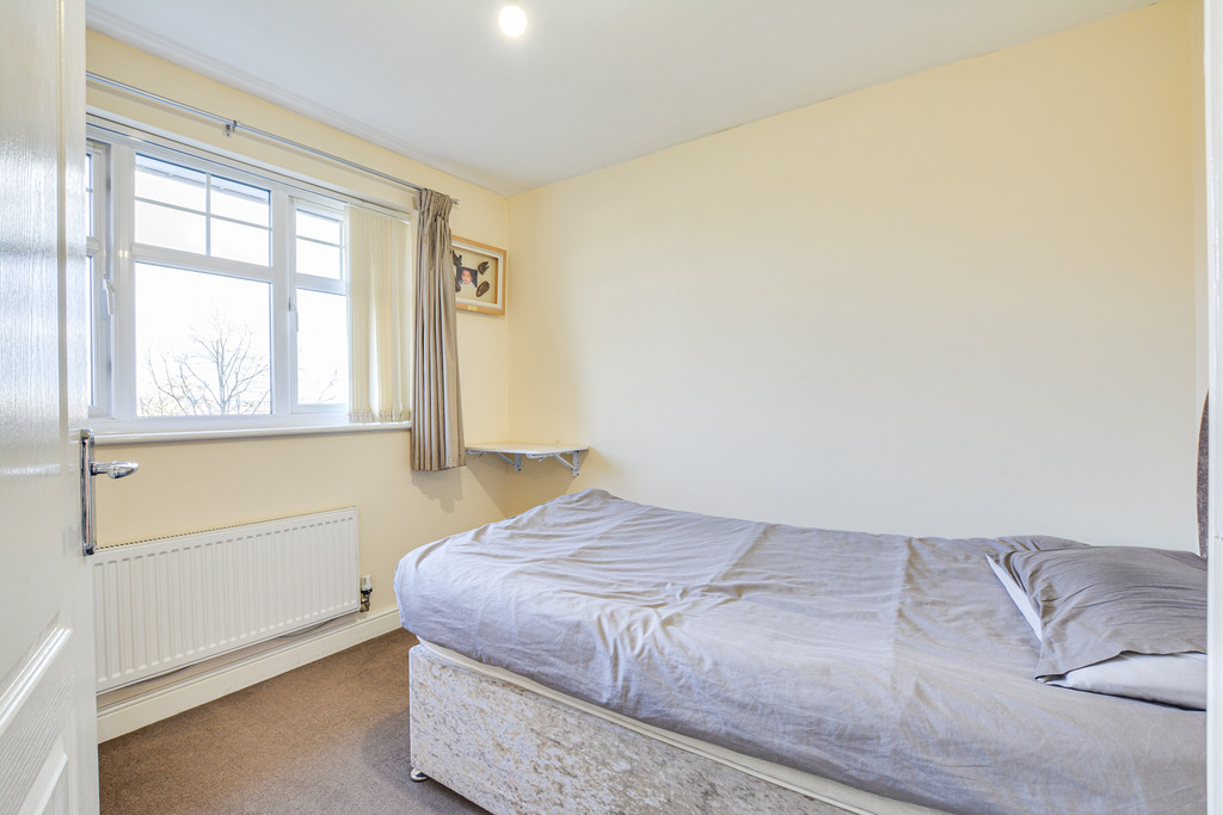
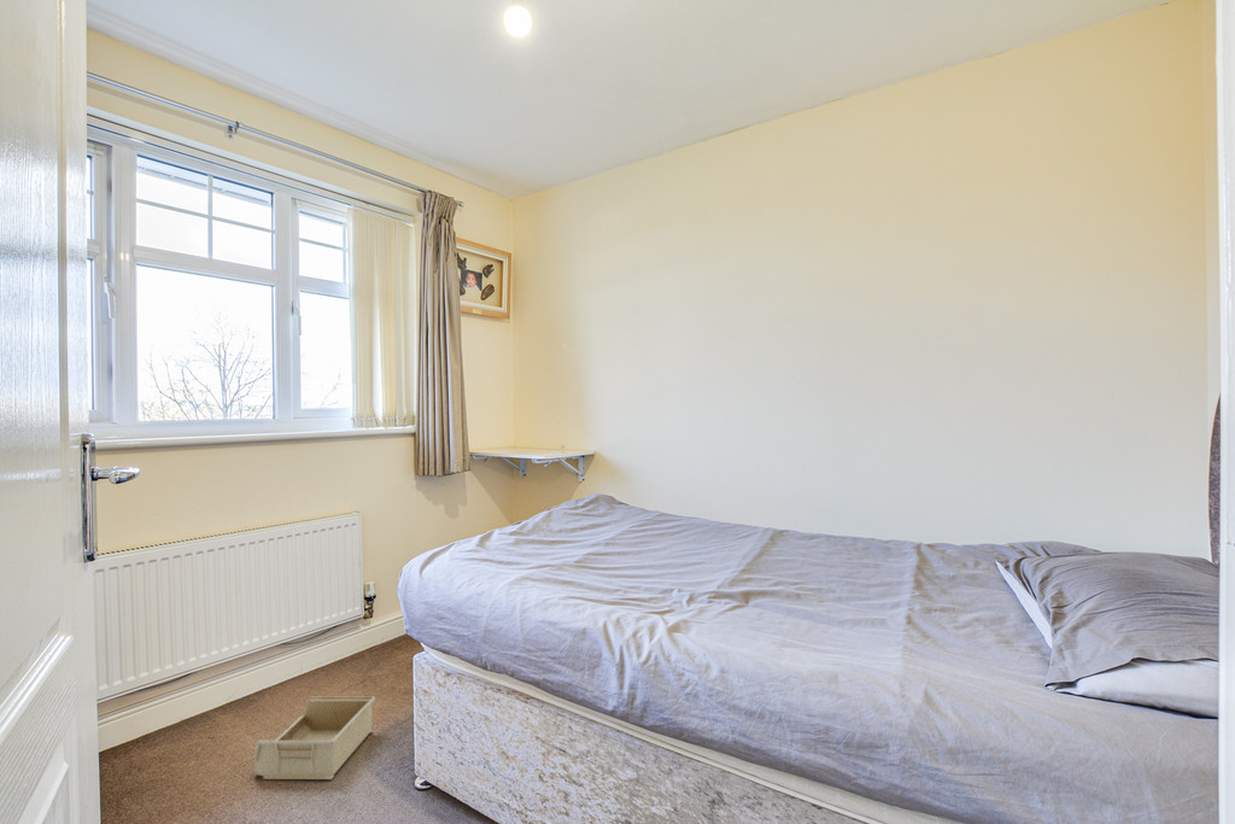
+ storage bin [253,696,376,781]
